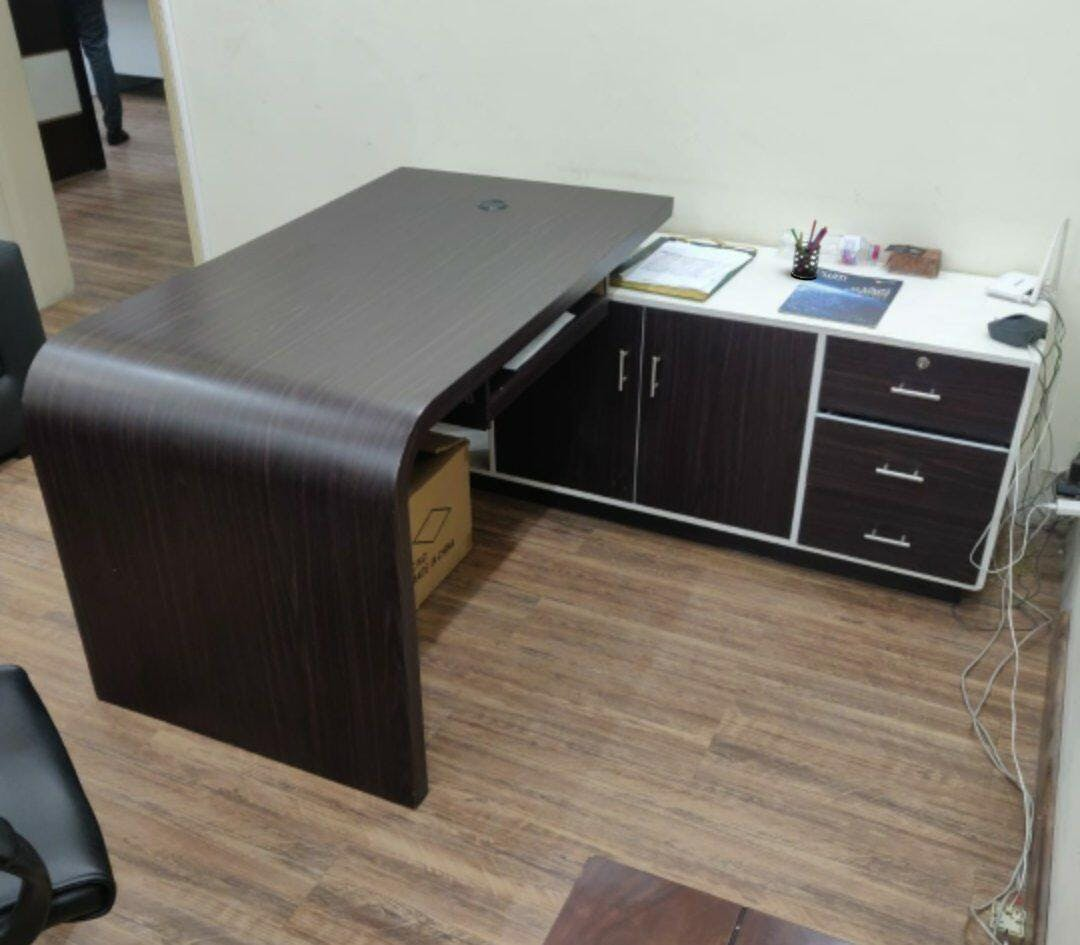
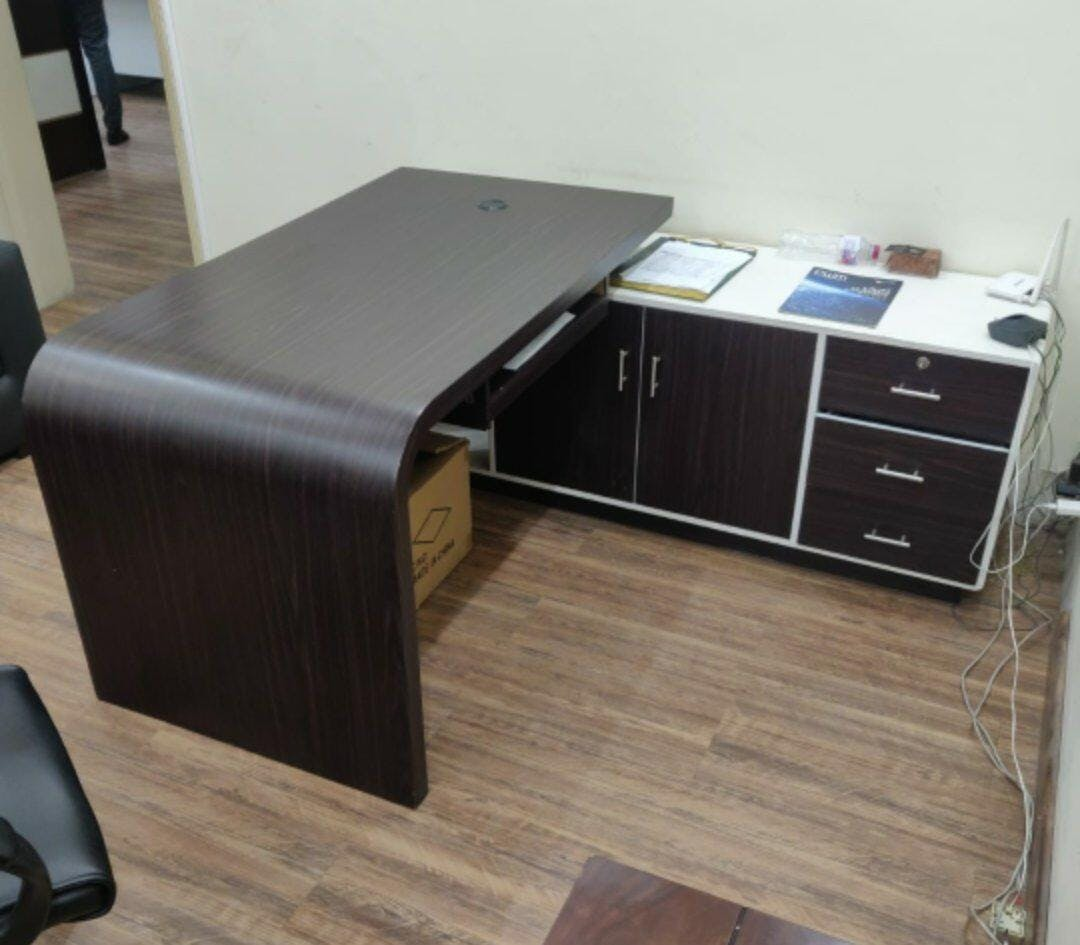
- pen holder [790,219,829,280]
